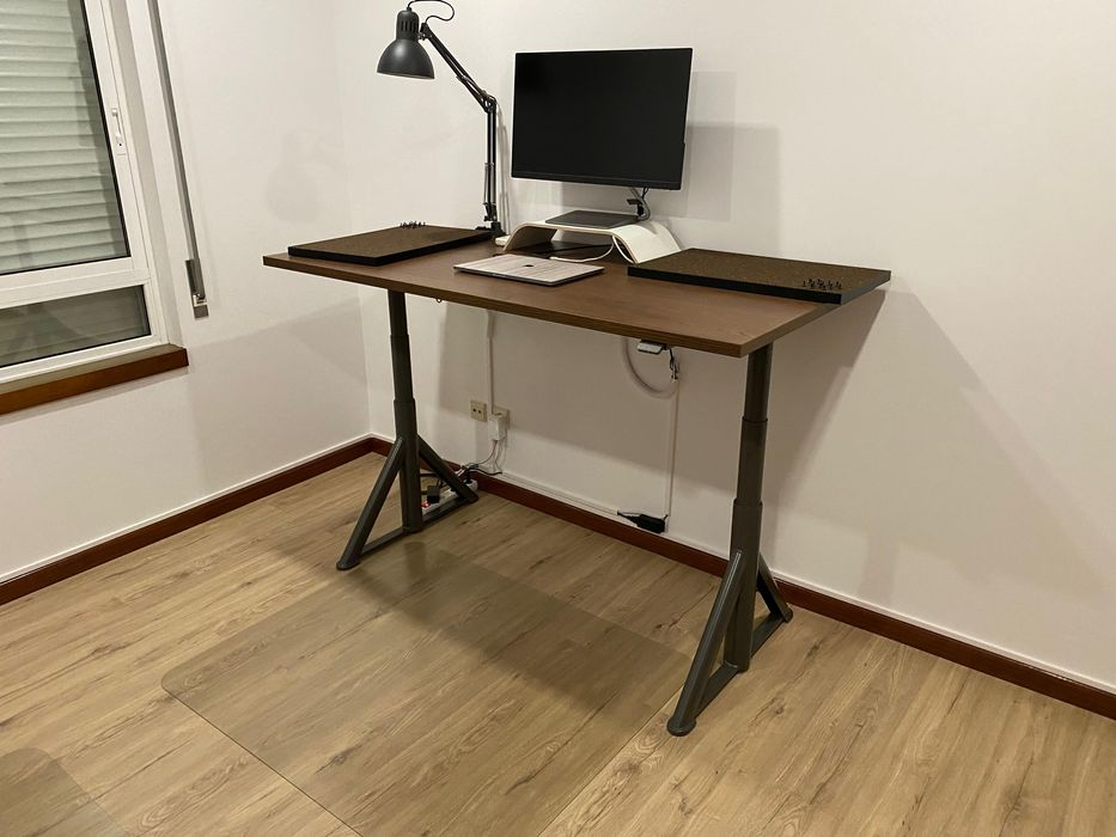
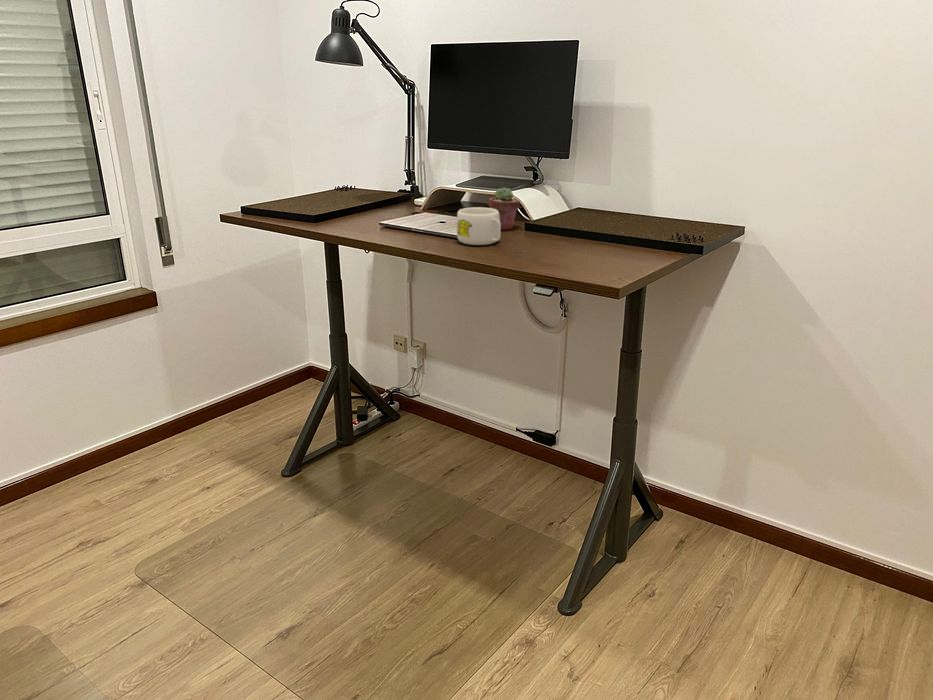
+ potted succulent [488,186,521,231]
+ mug [456,206,502,246]
